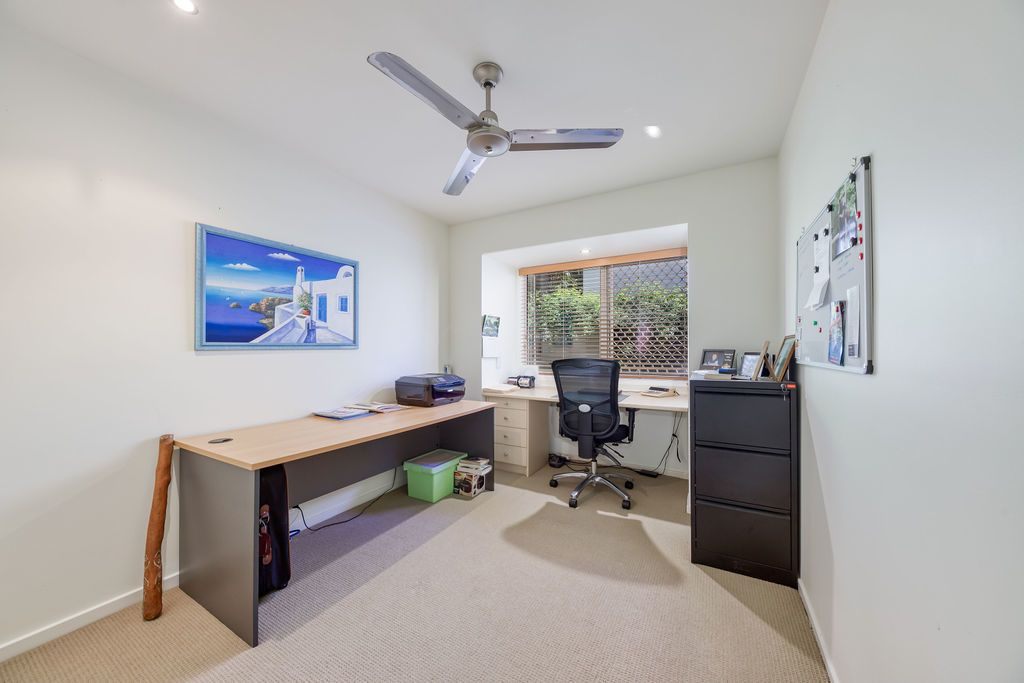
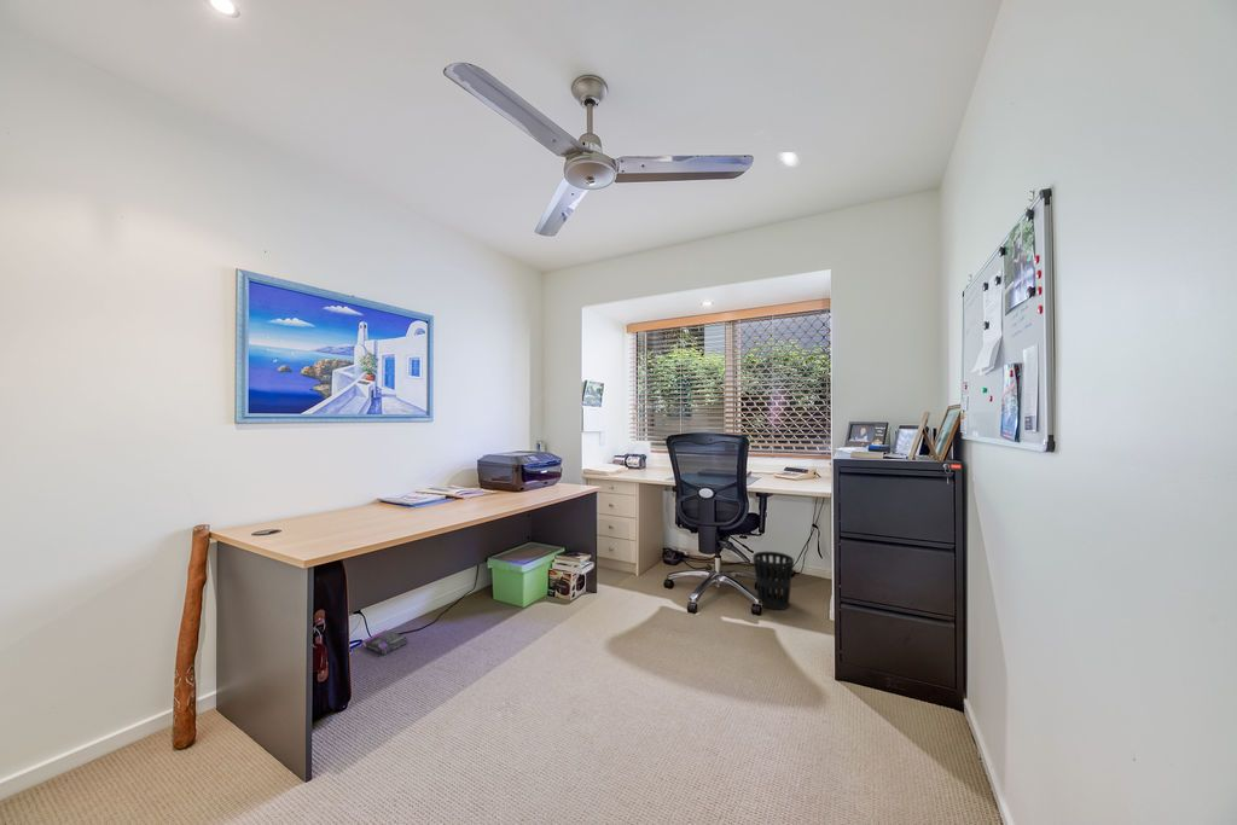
+ box [361,628,408,656]
+ wastebasket [751,551,795,611]
